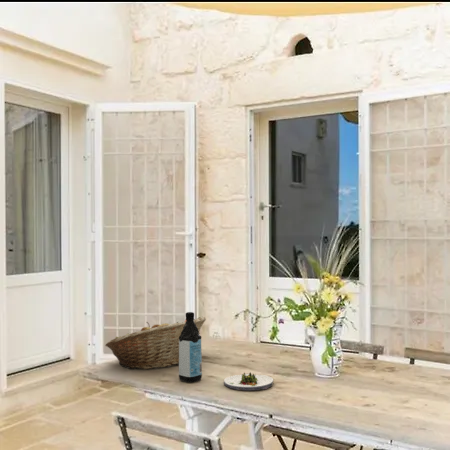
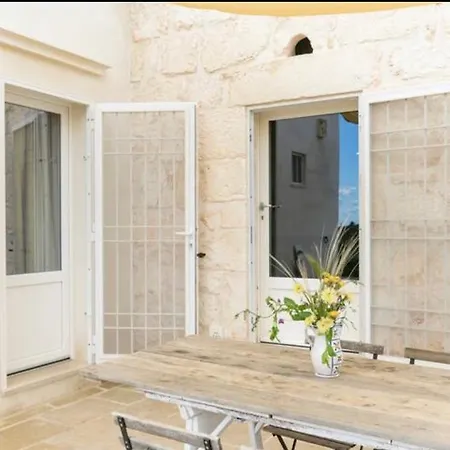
- salad plate [223,371,274,391]
- fruit basket [104,316,207,370]
- water bottle [178,311,203,384]
